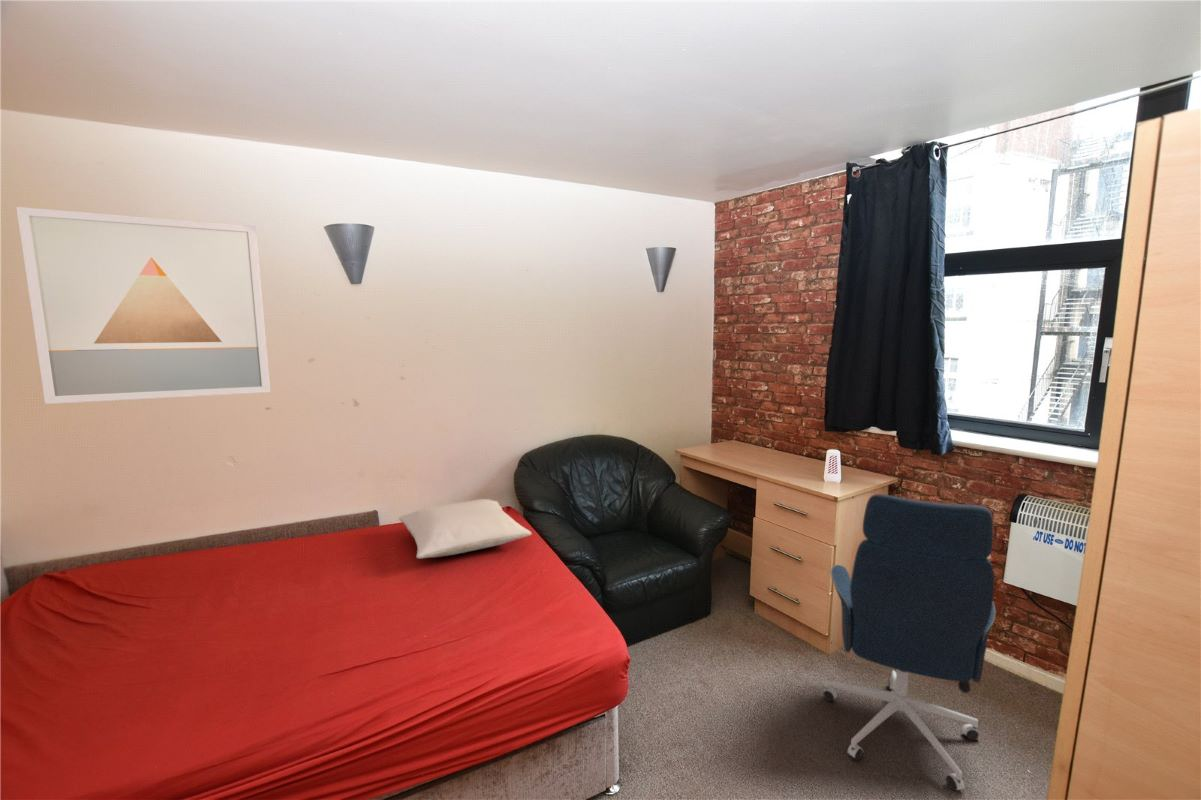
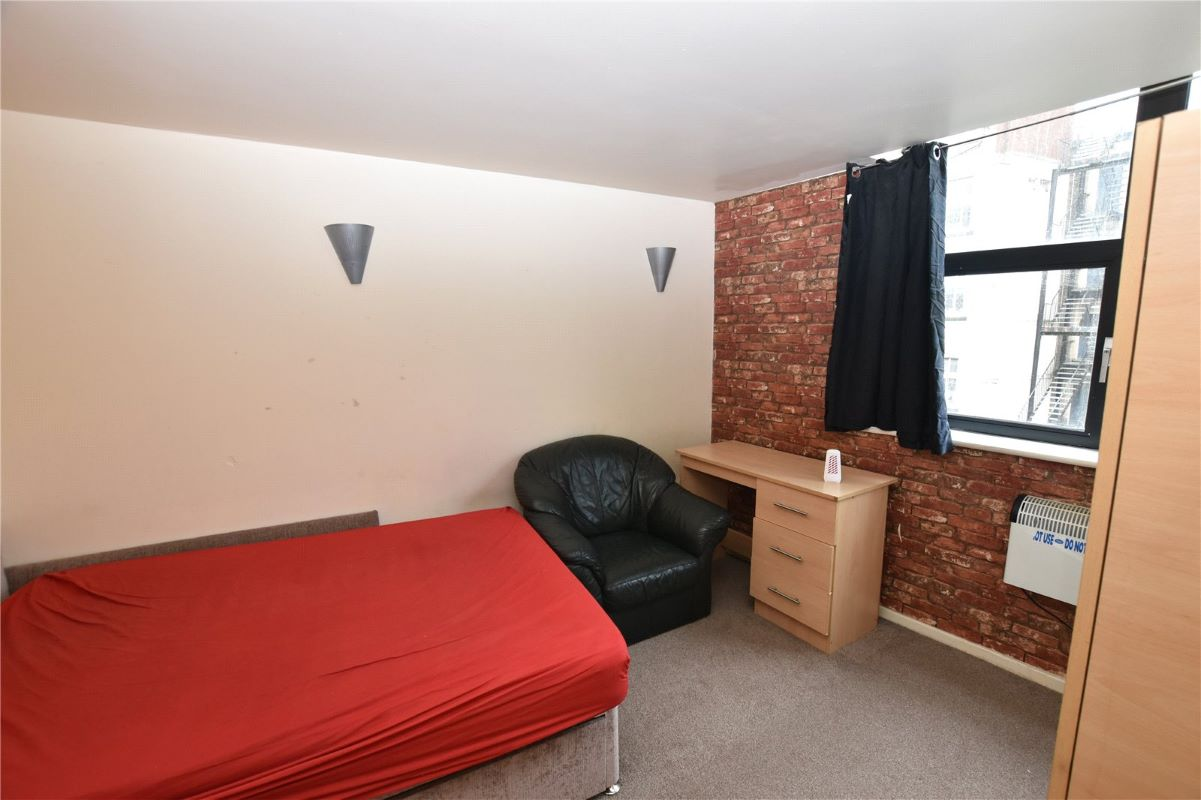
- office chair [822,493,997,792]
- wall art [15,206,271,405]
- pillow [398,498,532,560]
